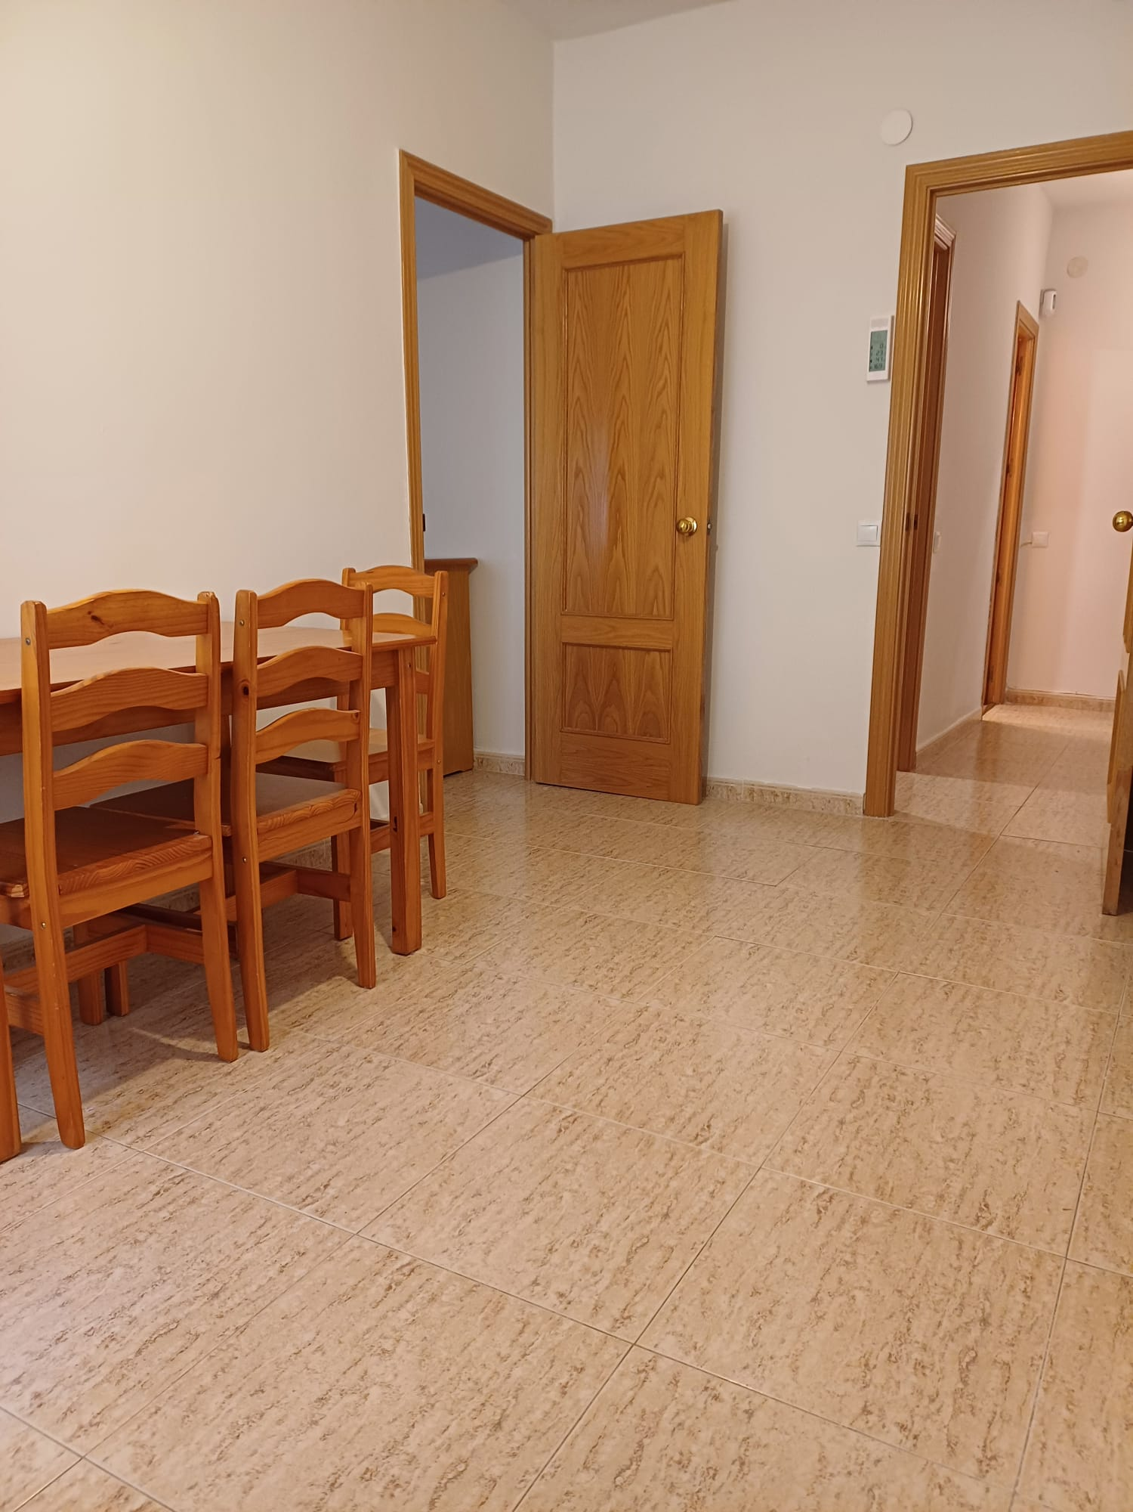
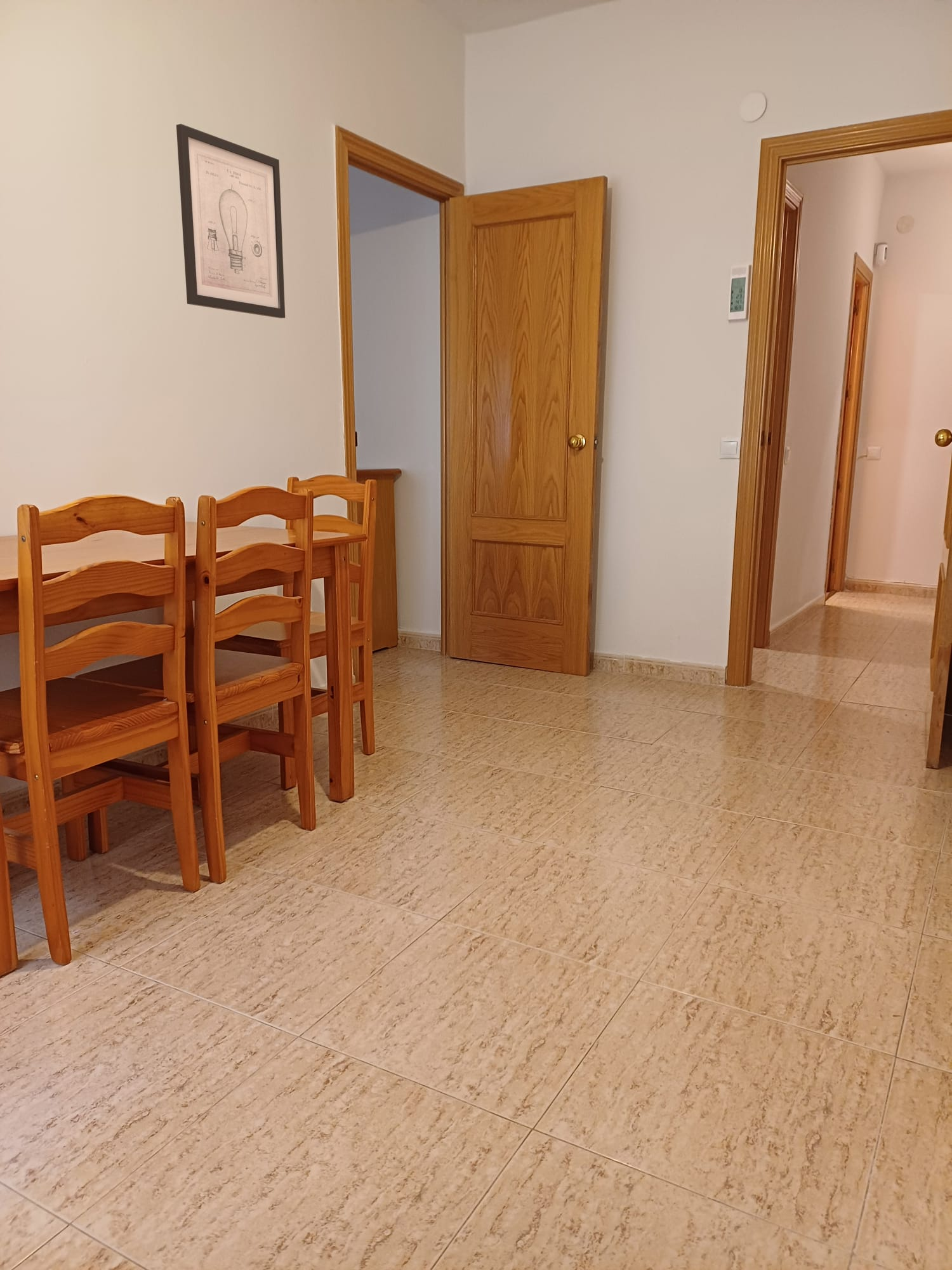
+ wall art [176,123,286,319]
